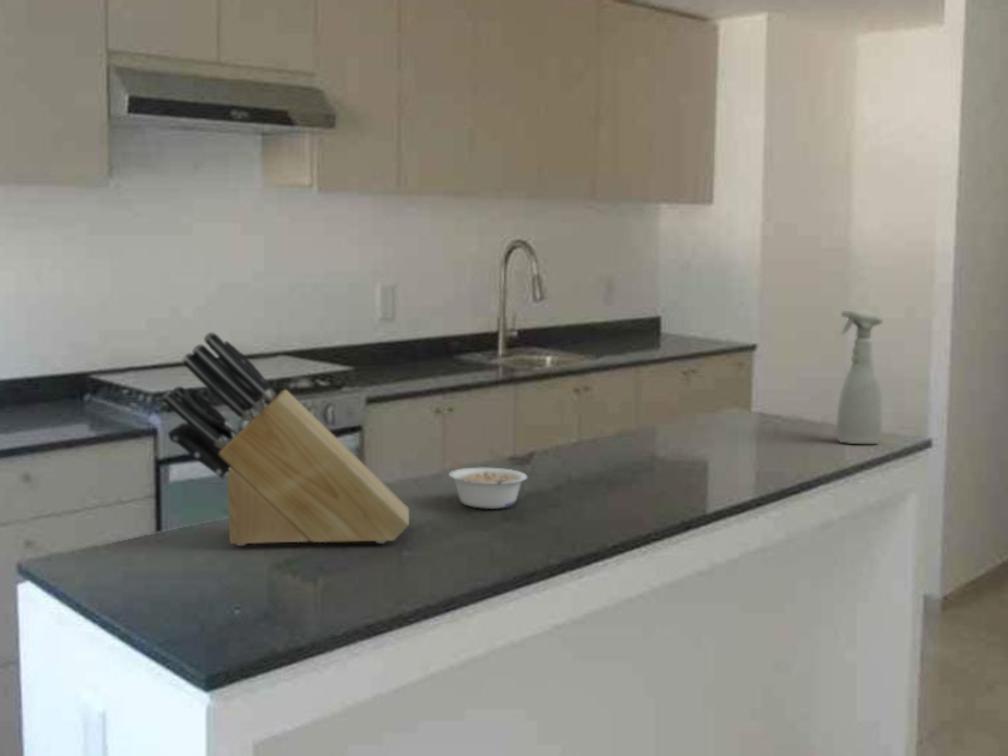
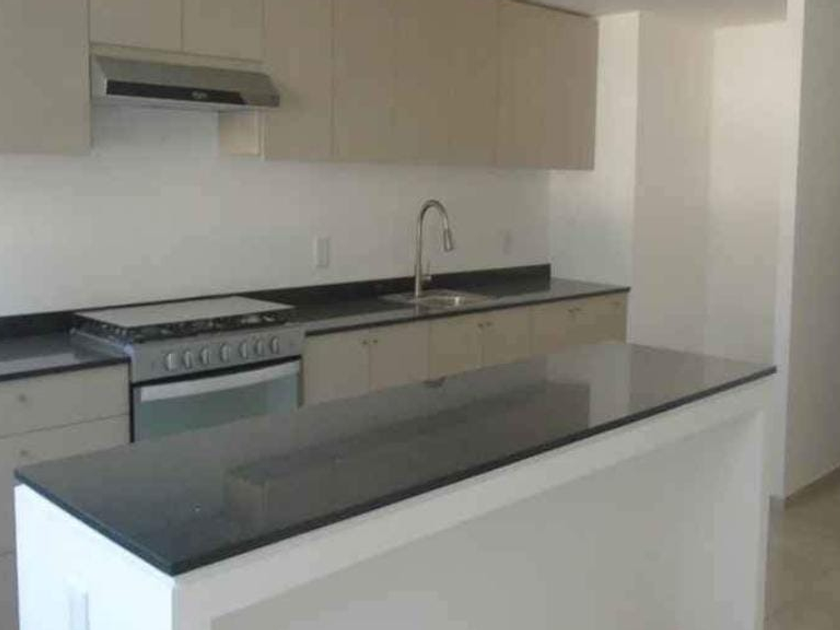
- legume [448,467,528,510]
- spray bottle [835,310,884,445]
- knife block [161,331,410,547]
